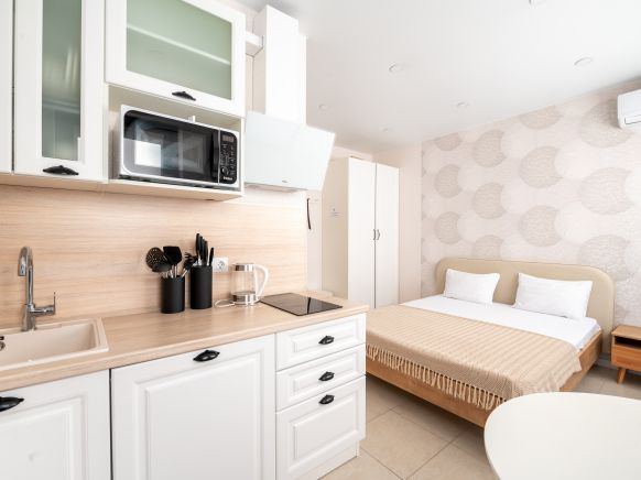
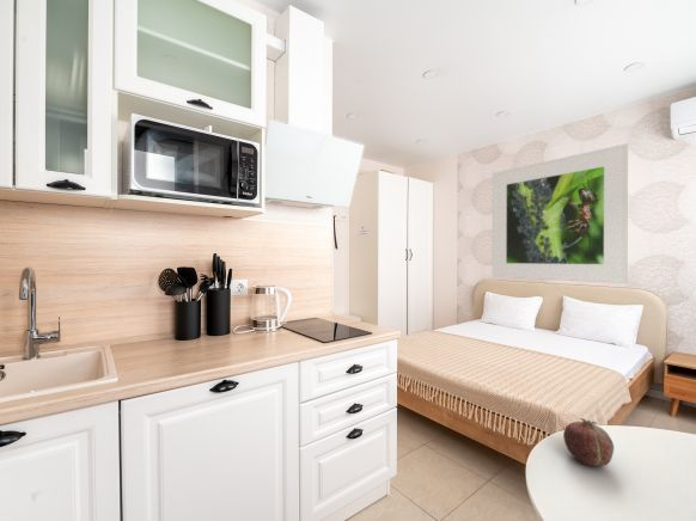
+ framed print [492,142,629,284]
+ fruit [562,417,615,467]
